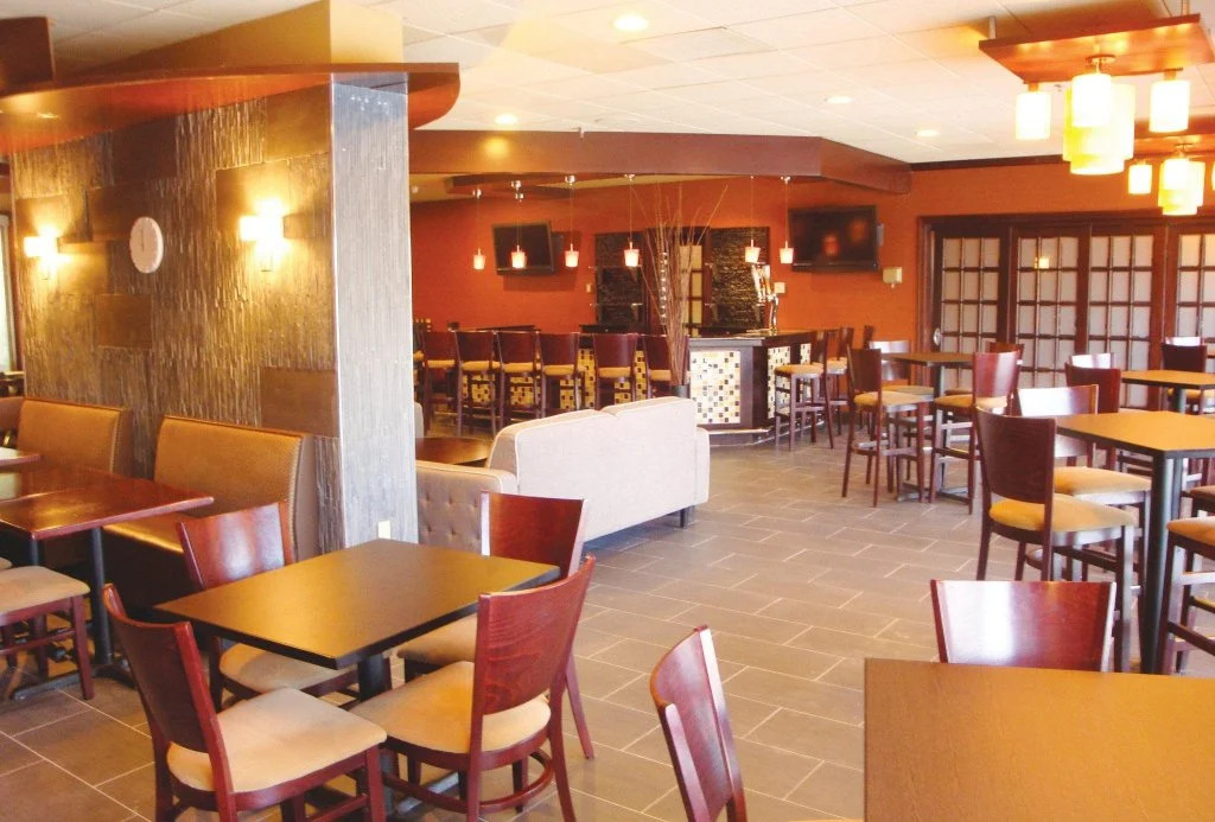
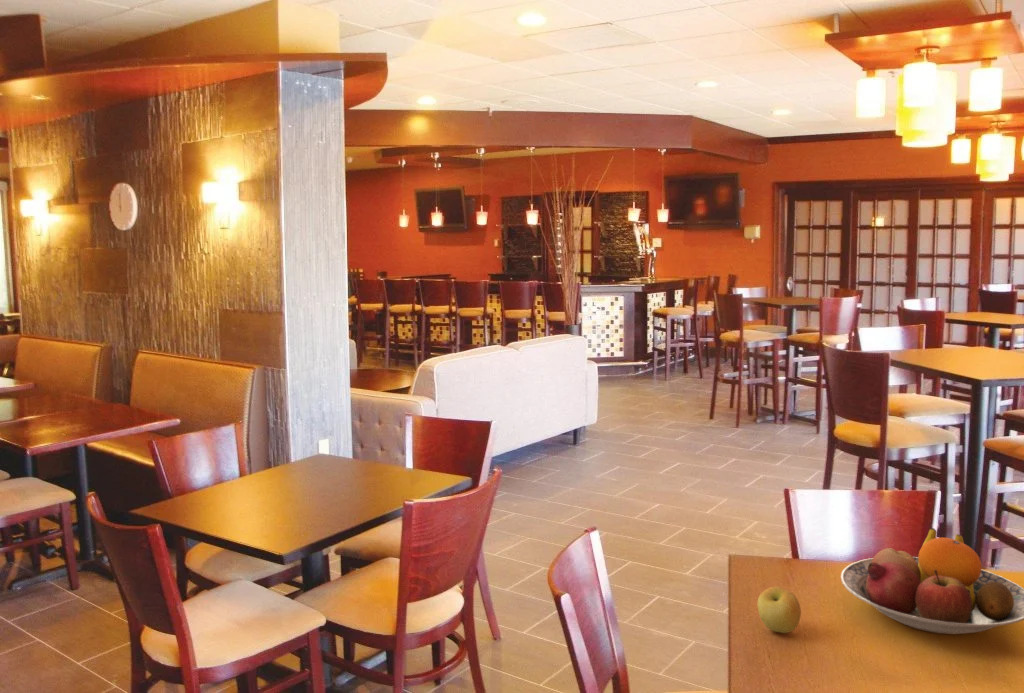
+ apple [757,586,802,634]
+ fruit bowl [840,527,1024,635]
